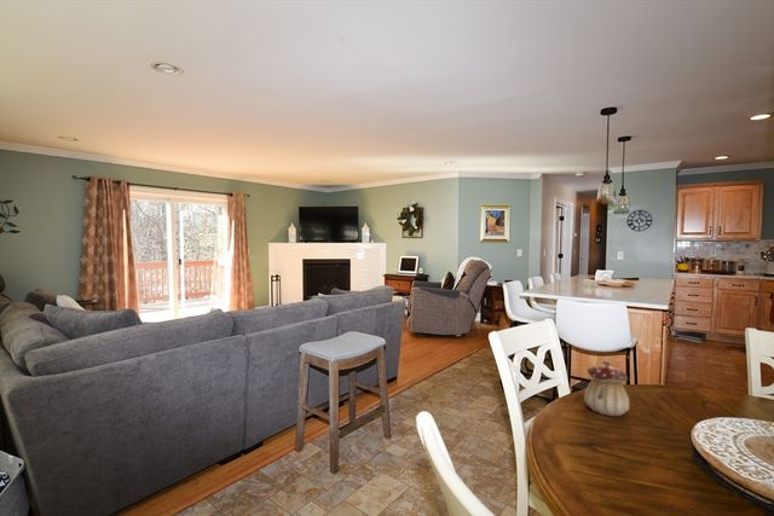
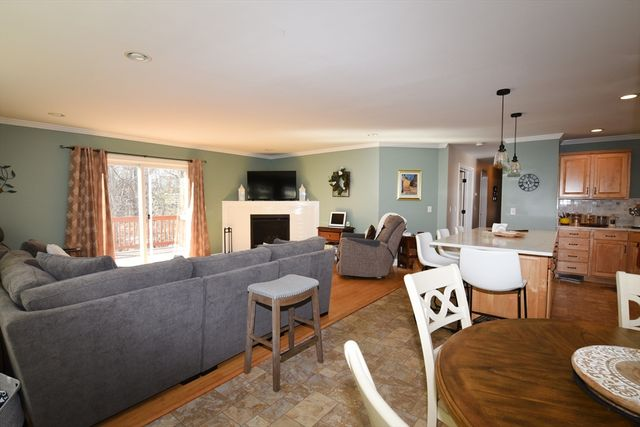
- teapot [583,359,631,417]
